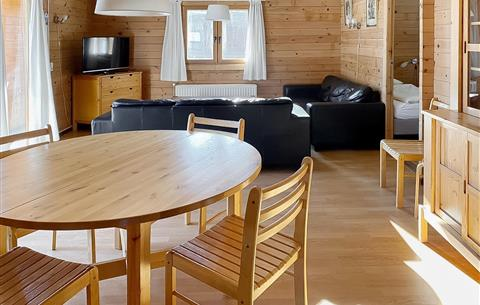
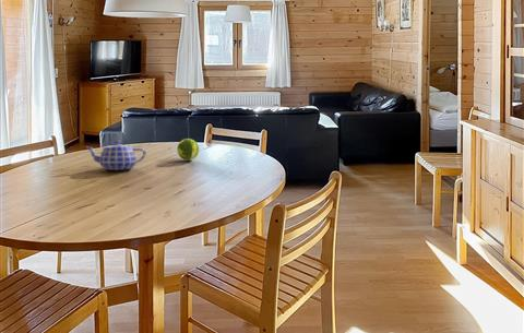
+ teapot [85,140,147,171]
+ fruit [176,138,200,162]
